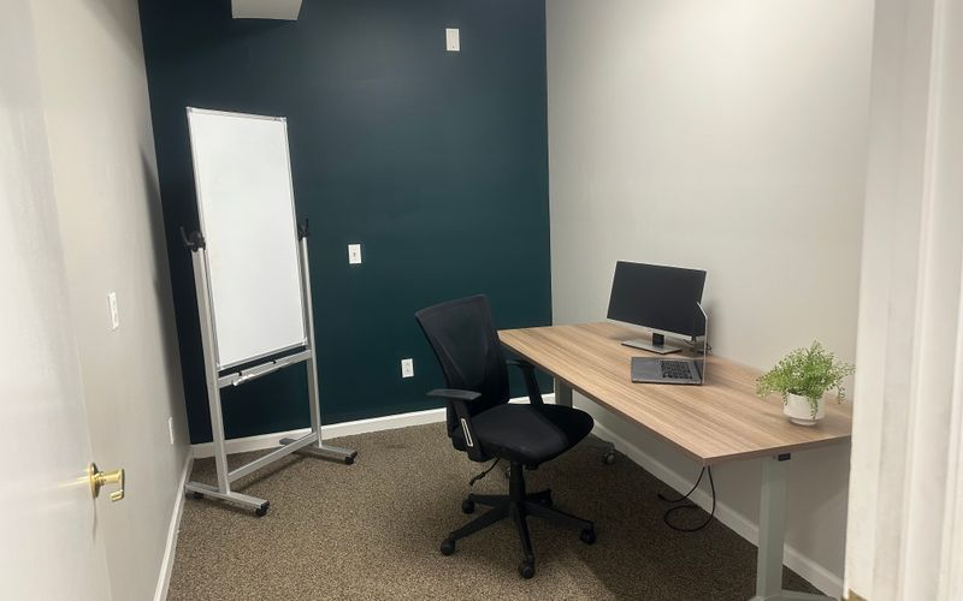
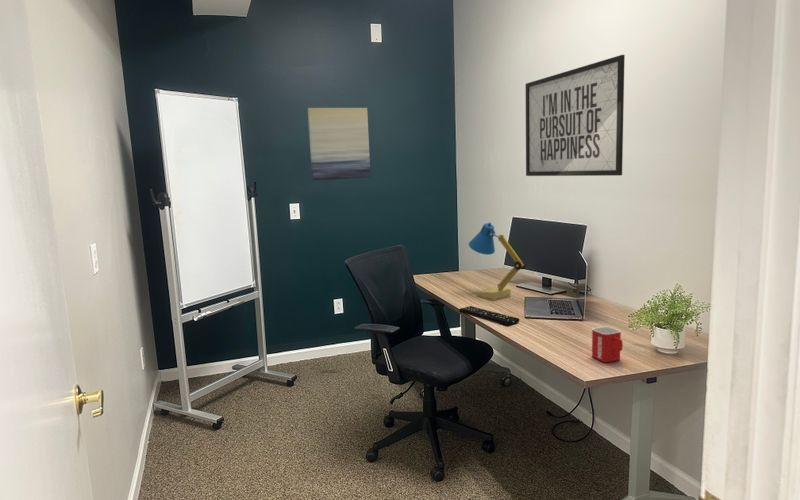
+ desk lamp [468,222,527,301]
+ remote control [459,305,520,326]
+ wall art [307,107,372,181]
+ mug [591,325,624,363]
+ mirror [525,54,626,177]
